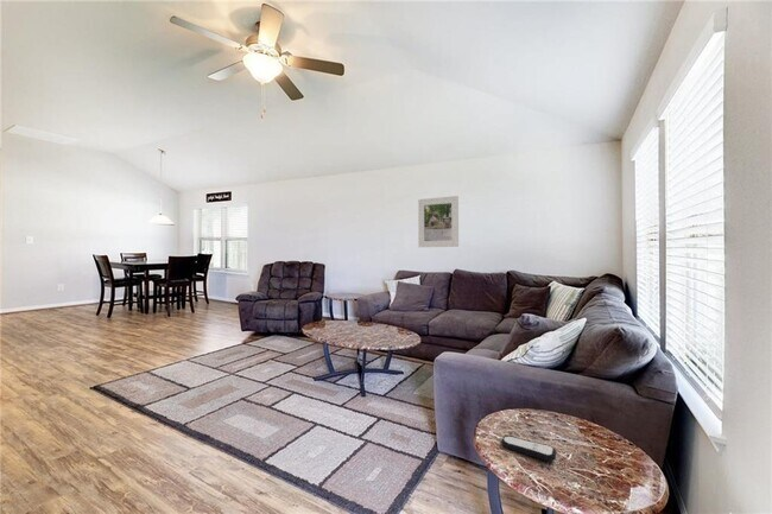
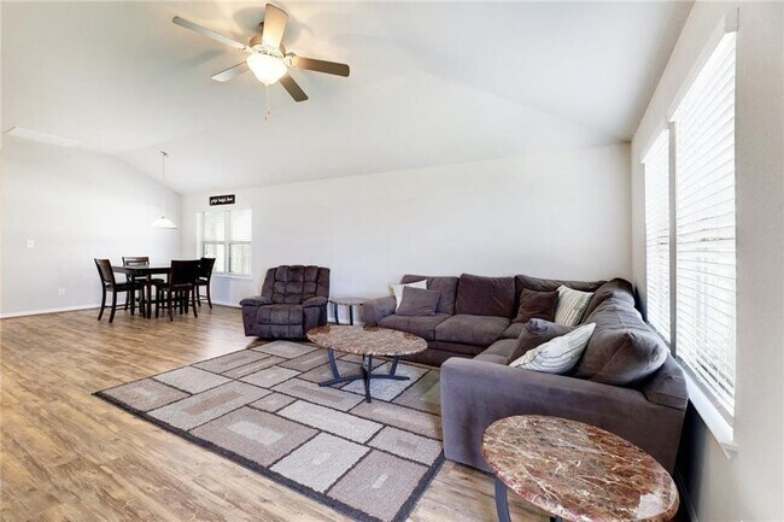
- remote control [500,434,557,463]
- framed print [417,195,460,248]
